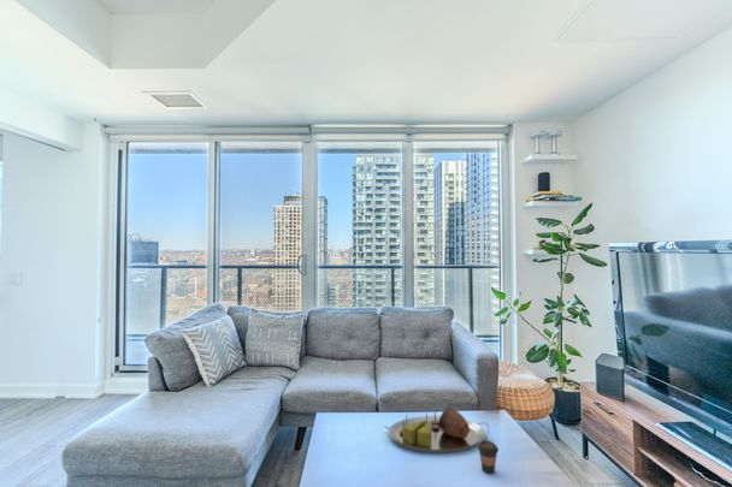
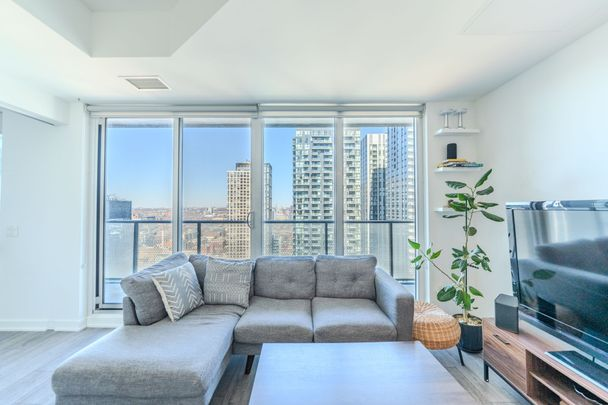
- coffee cup [477,439,500,475]
- serving tray [383,406,490,455]
